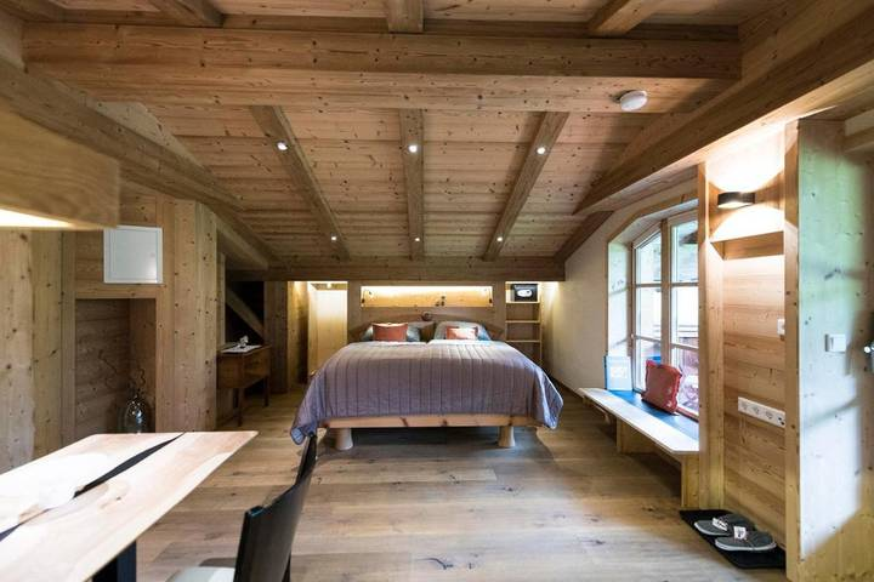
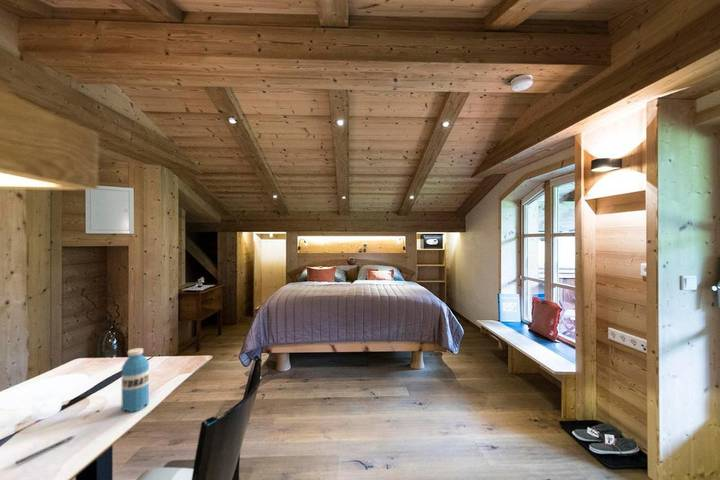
+ pen [15,435,75,465]
+ water bottle [121,347,150,413]
